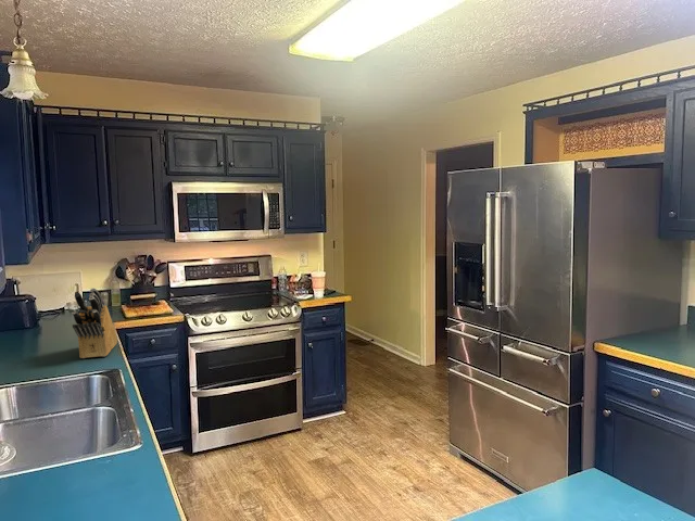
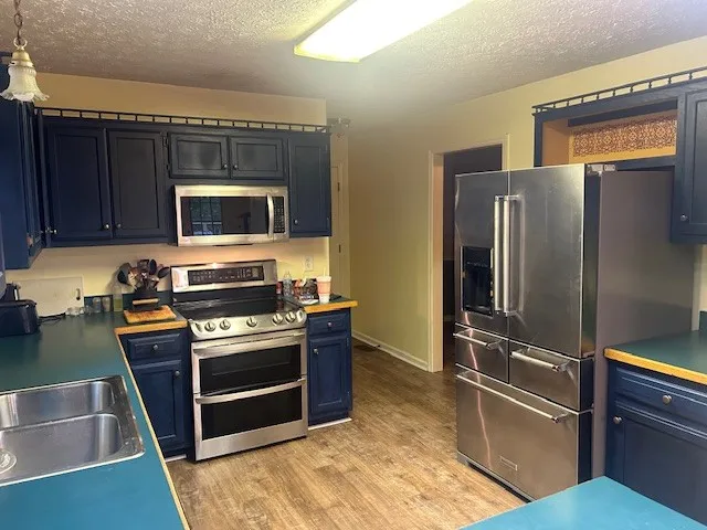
- knife block [71,287,118,359]
